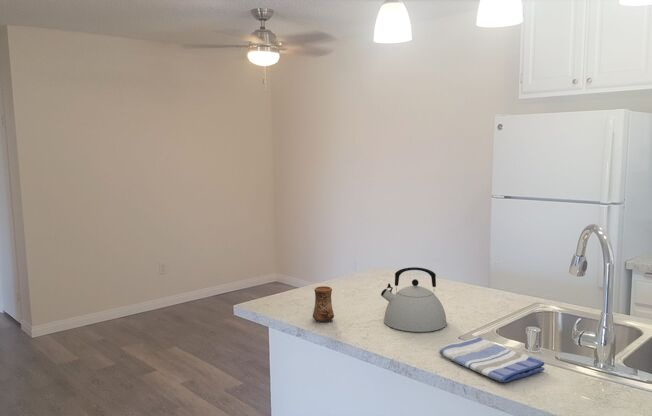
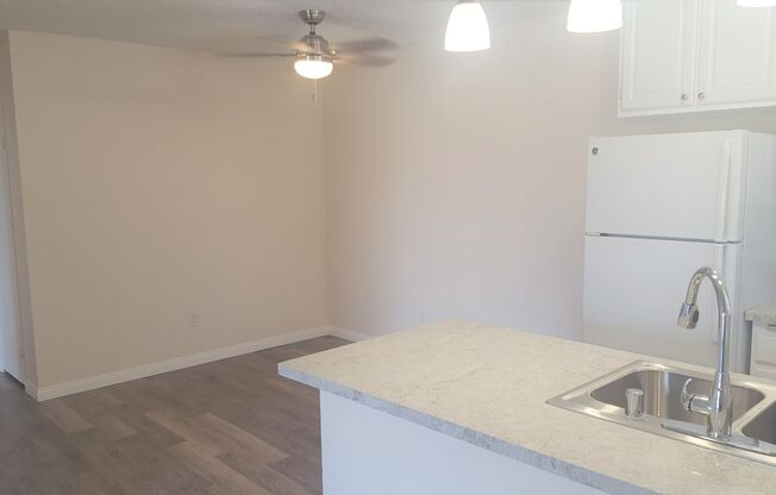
- dish towel [438,336,545,383]
- kettle [380,266,448,333]
- cup [312,285,335,323]
